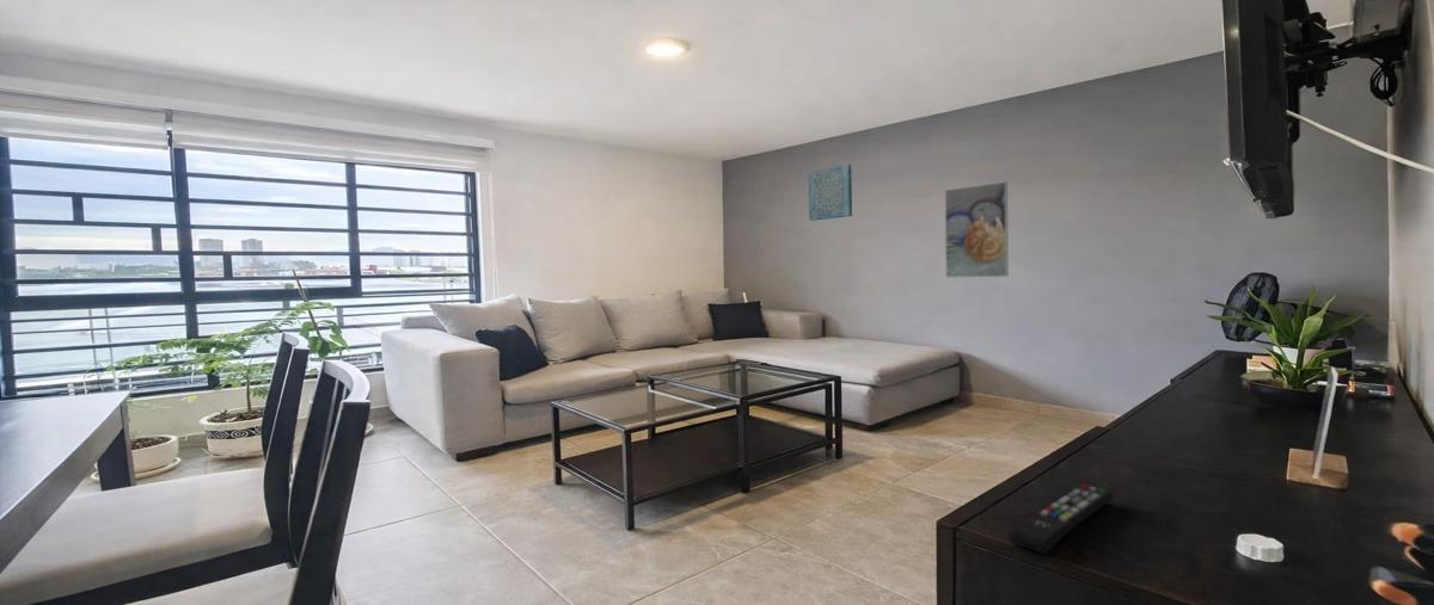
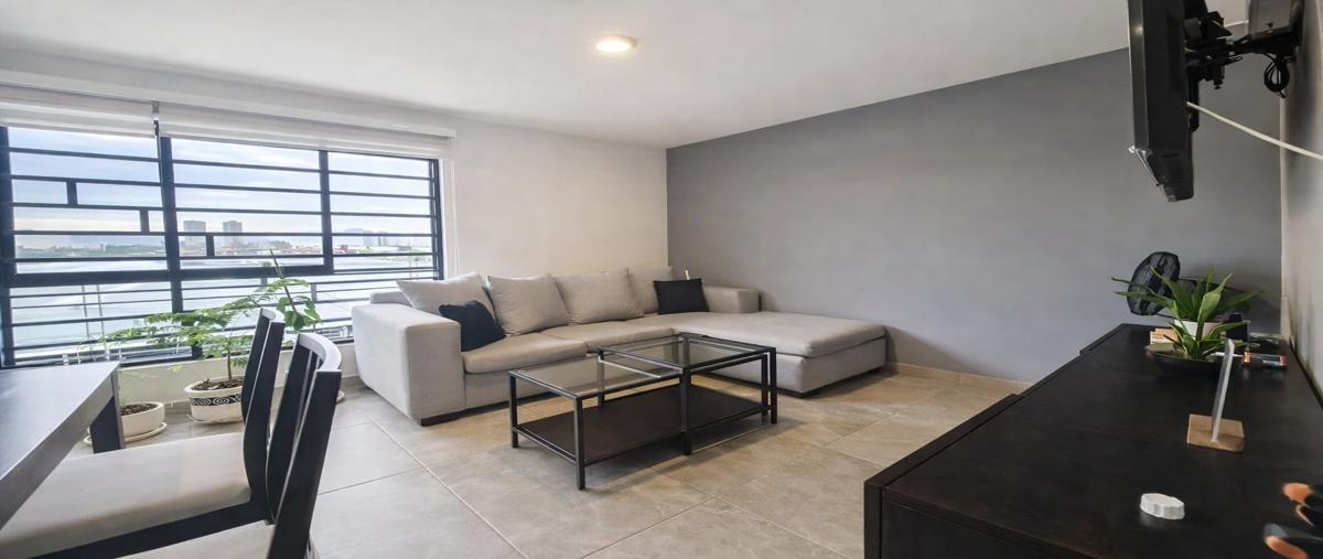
- remote control [1009,483,1114,555]
- wall art [808,163,853,222]
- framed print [944,180,1010,279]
